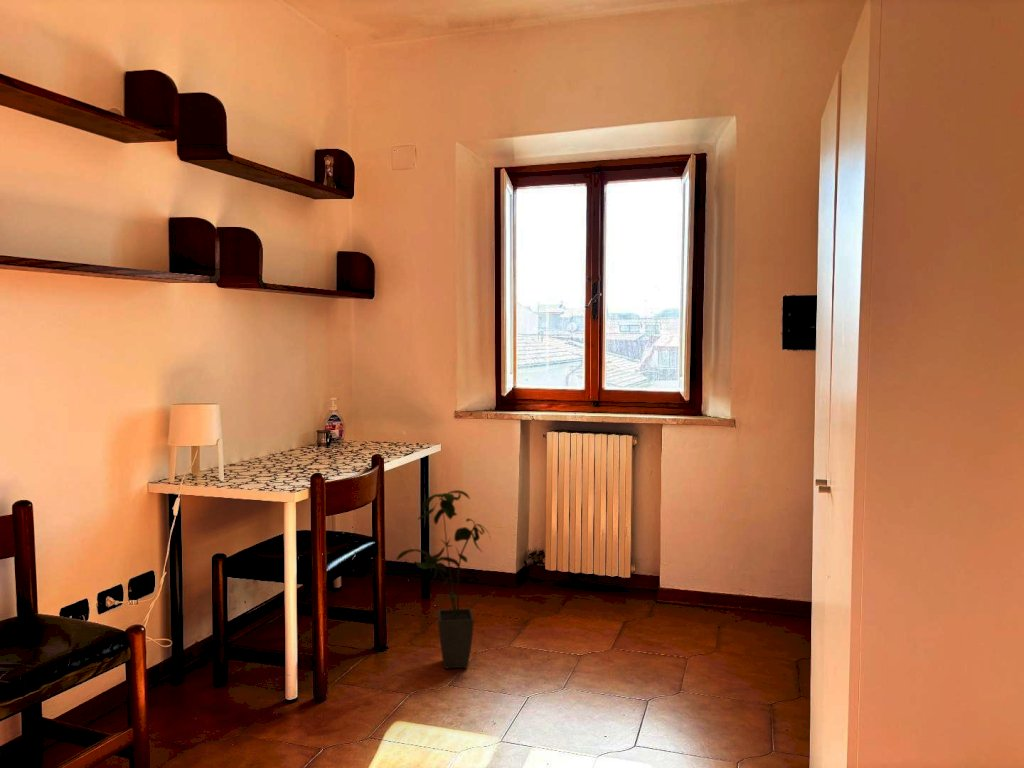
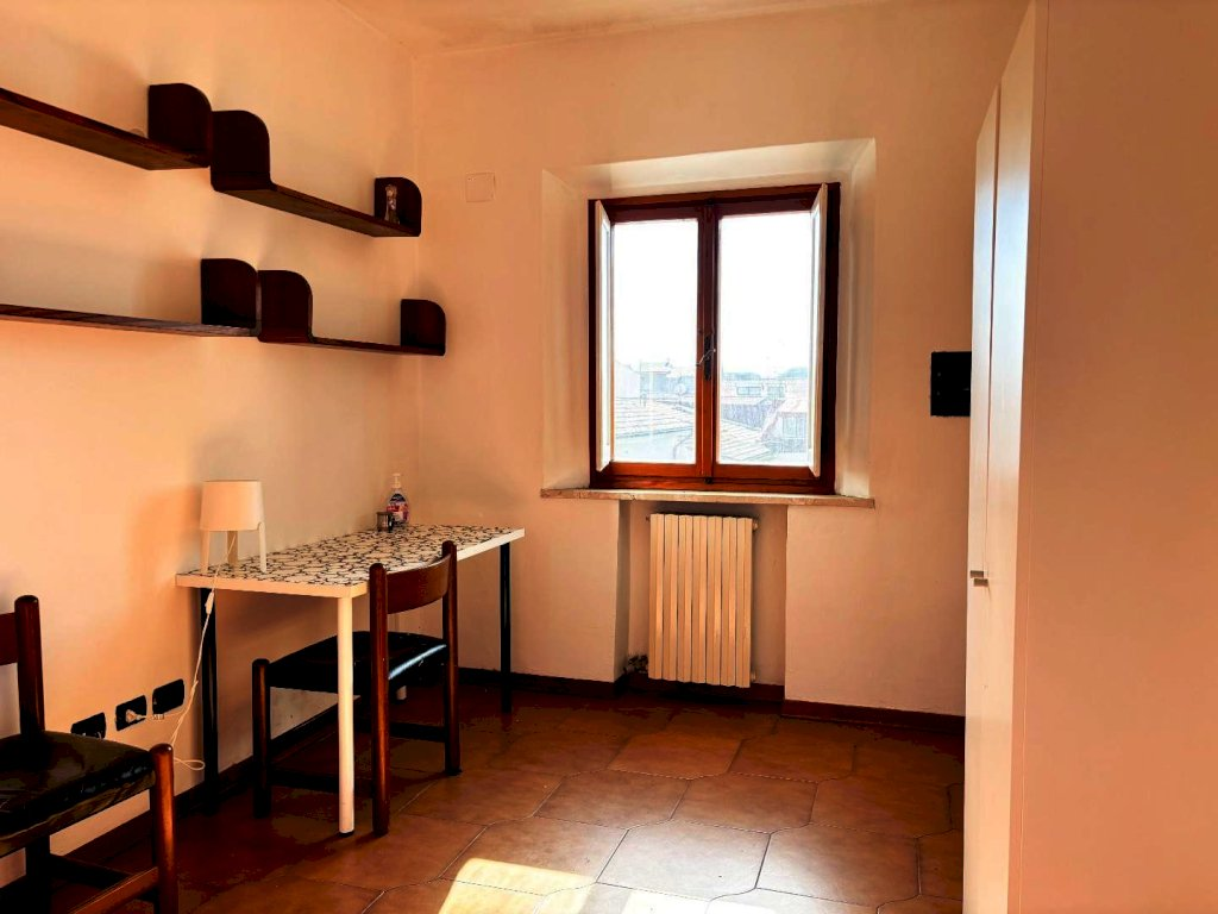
- house plant [395,489,492,670]
